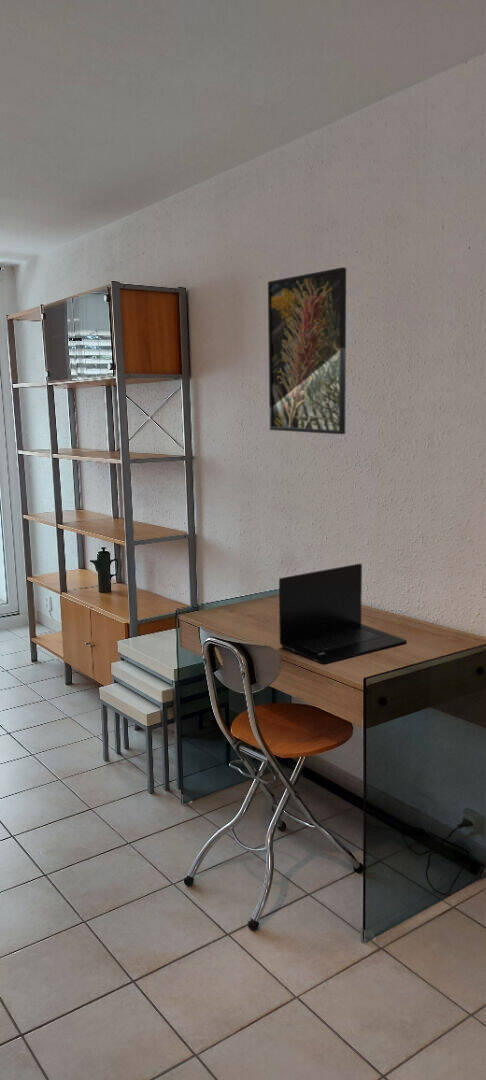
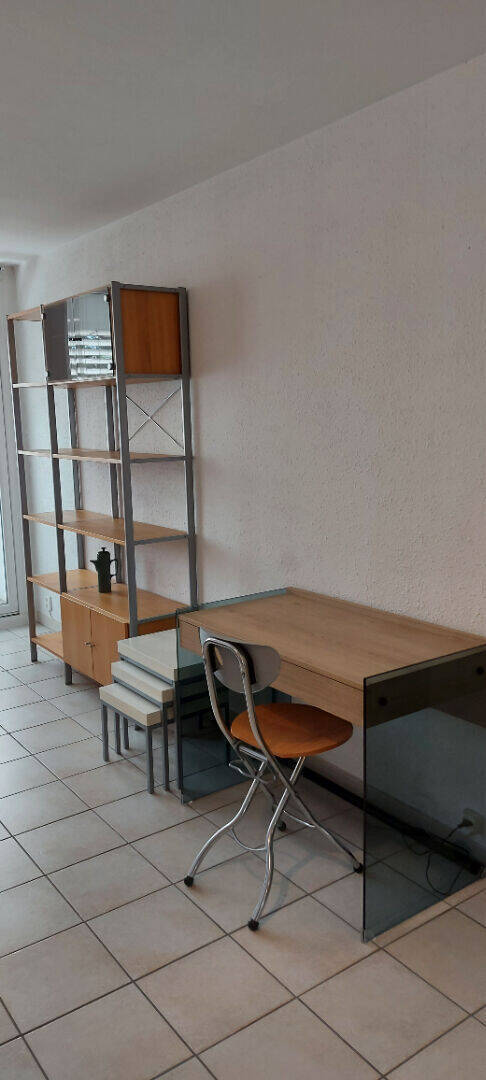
- laptop [278,563,408,665]
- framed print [267,266,347,435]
